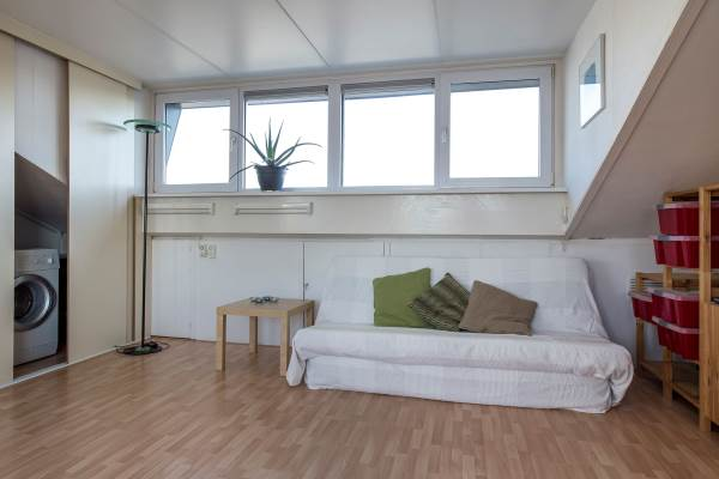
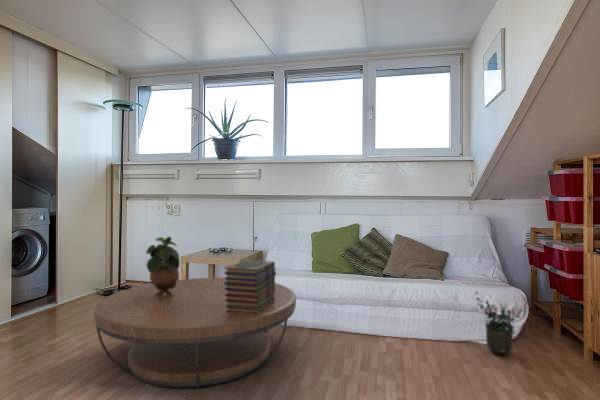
+ potted plant [474,291,522,356]
+ book stack [224,259,277,314]
+ potted plant [145,236,181,298]
+ coffee table [93,277,297,389]
